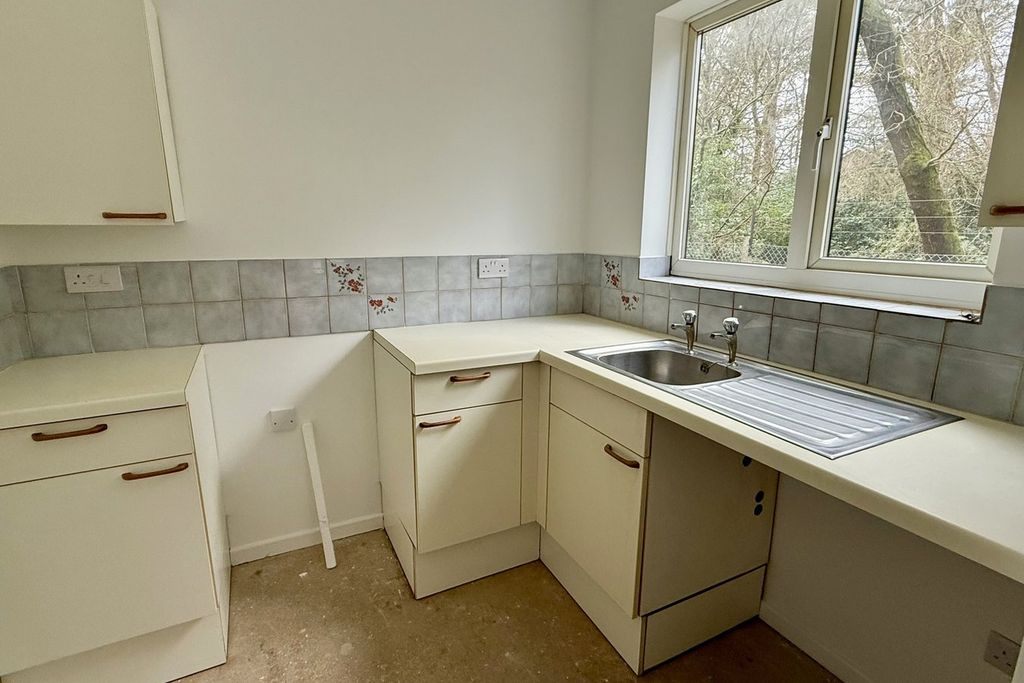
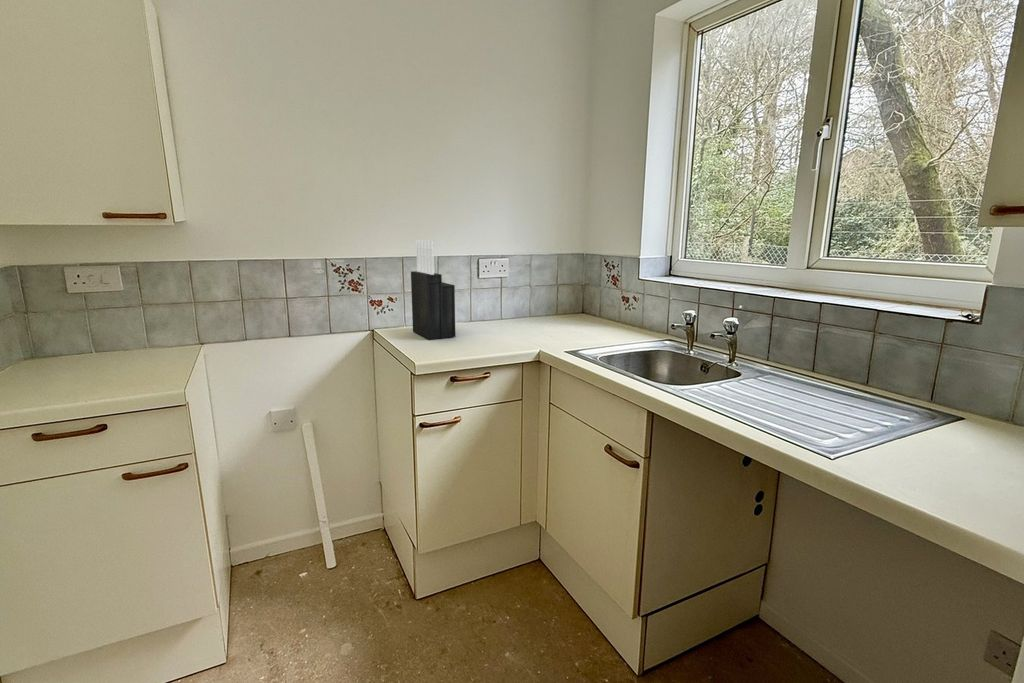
+ knife block [410,239,456,341]
